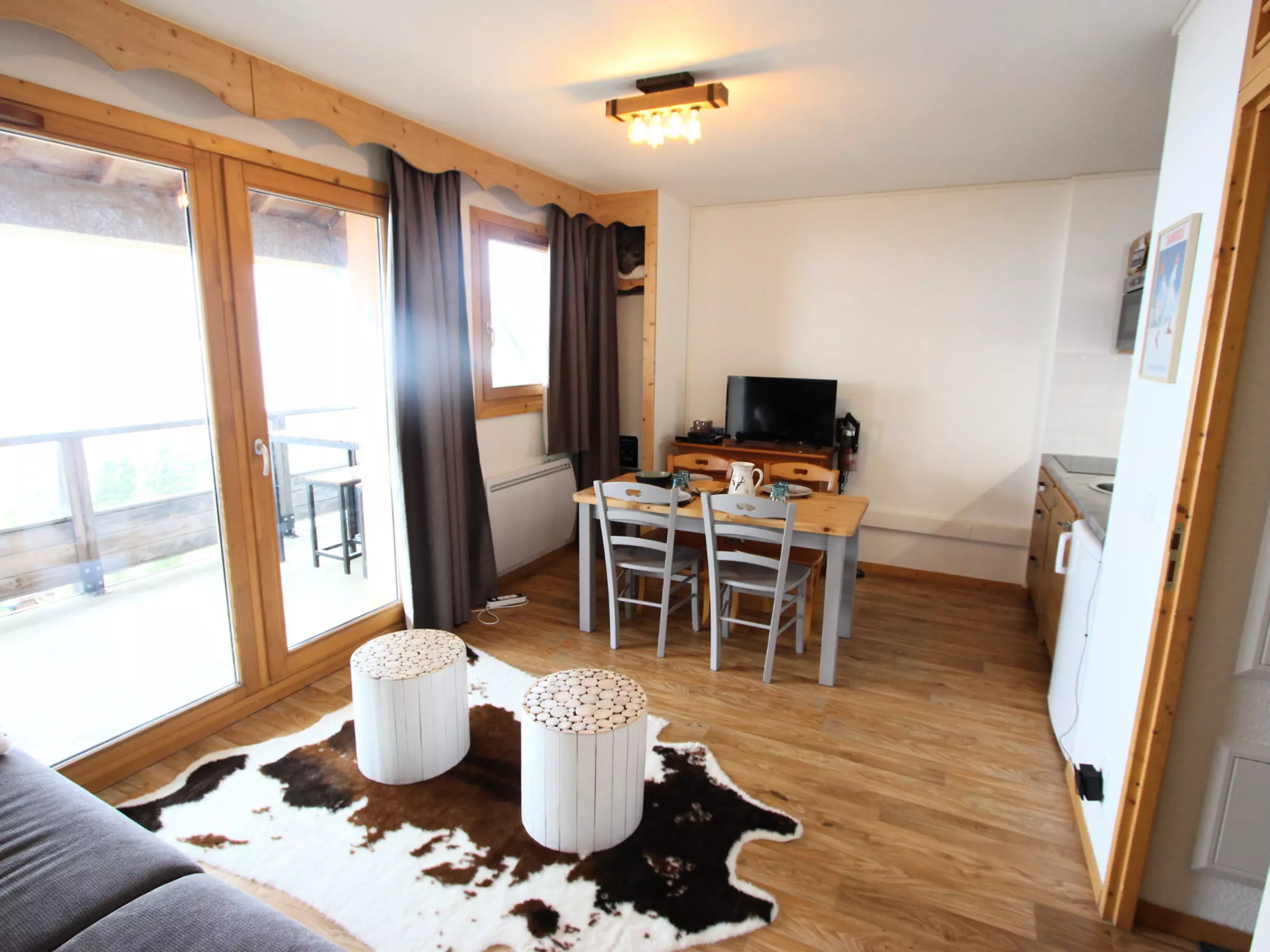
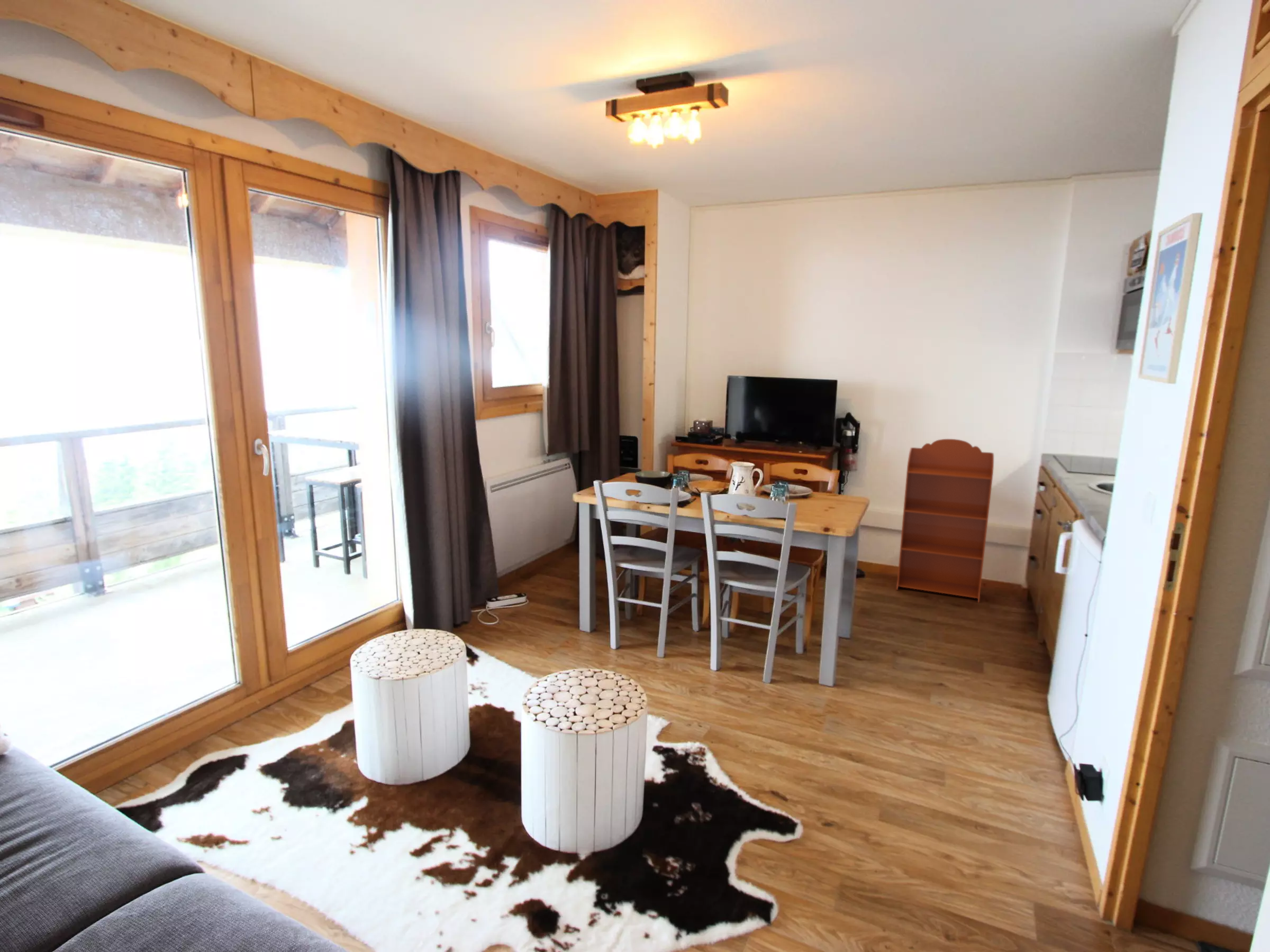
+ bookcase [896,438,994,603]
